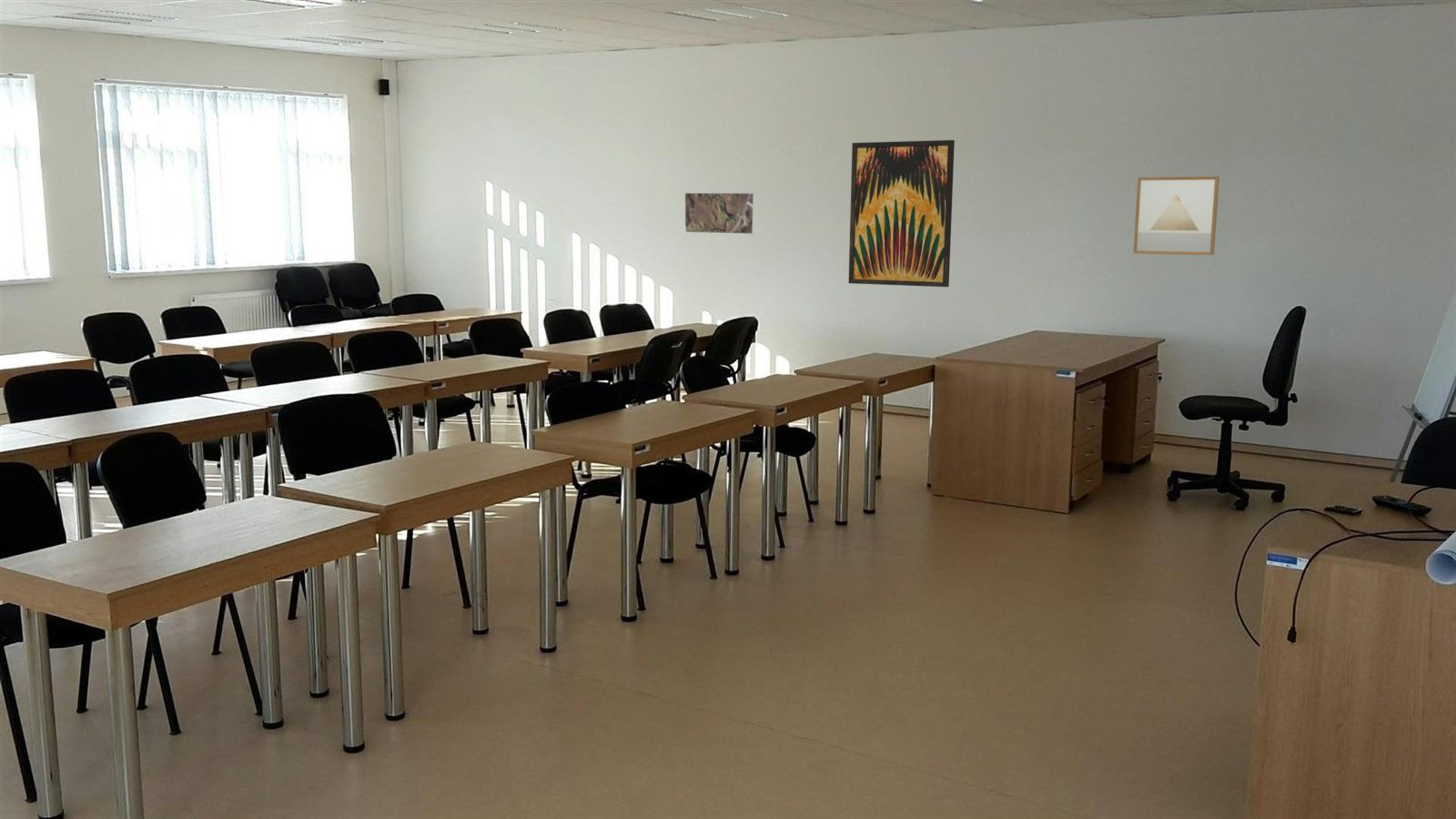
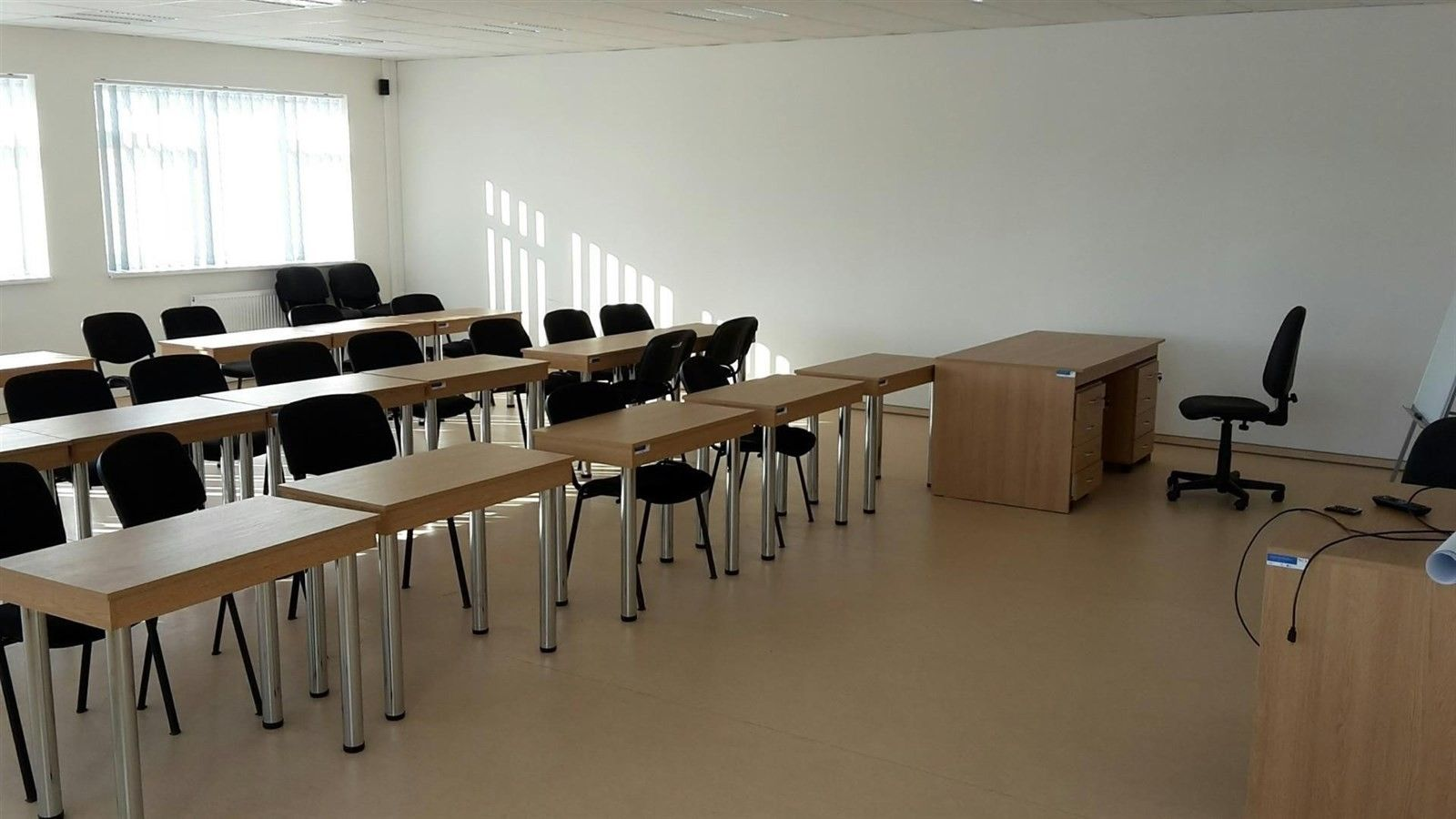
- map [684,192,754,235]
- wall art [1132,176,1220,256]
- wall art [847,139,955,288]
